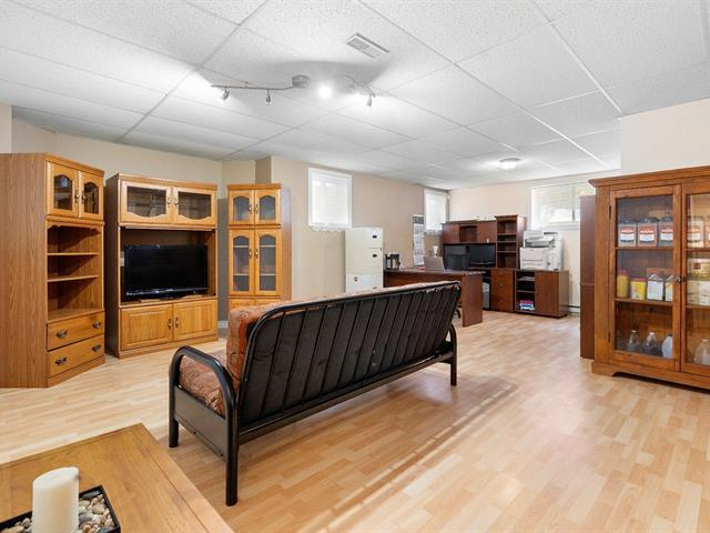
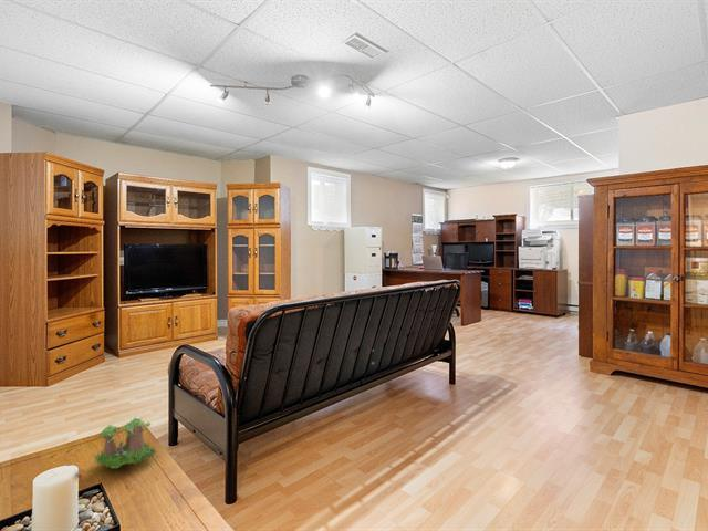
+ plant [91,417,157,470]
